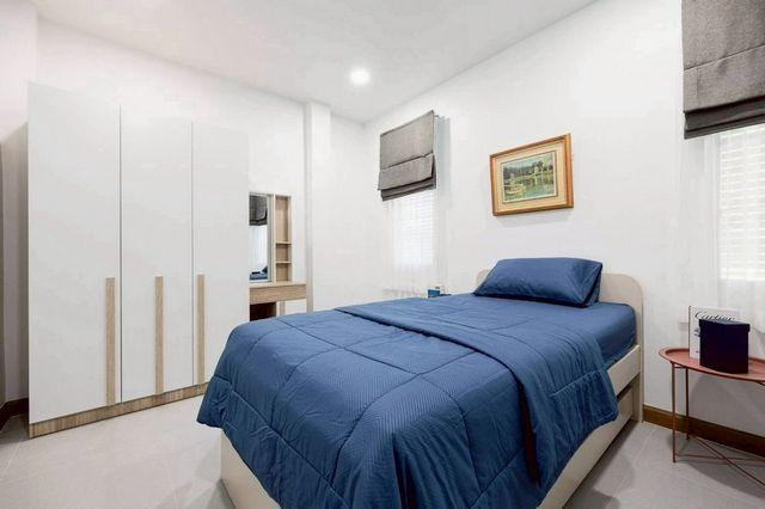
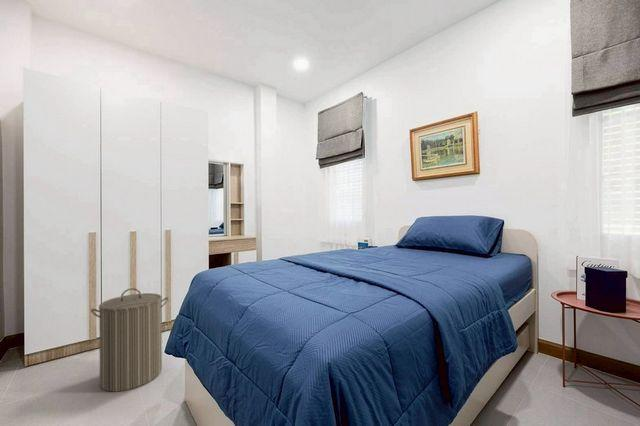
+ laundry hamper [90,287,169,393]
